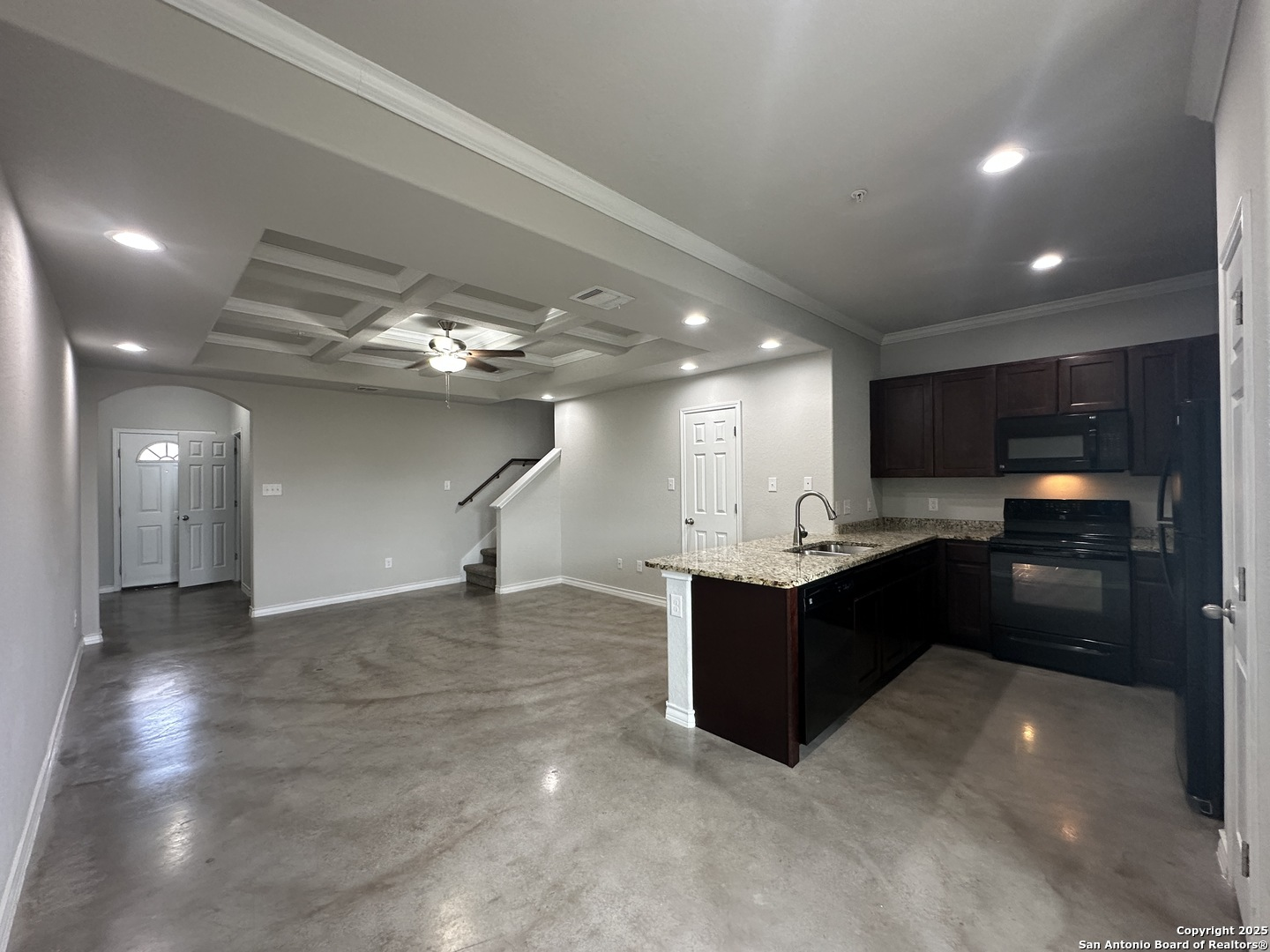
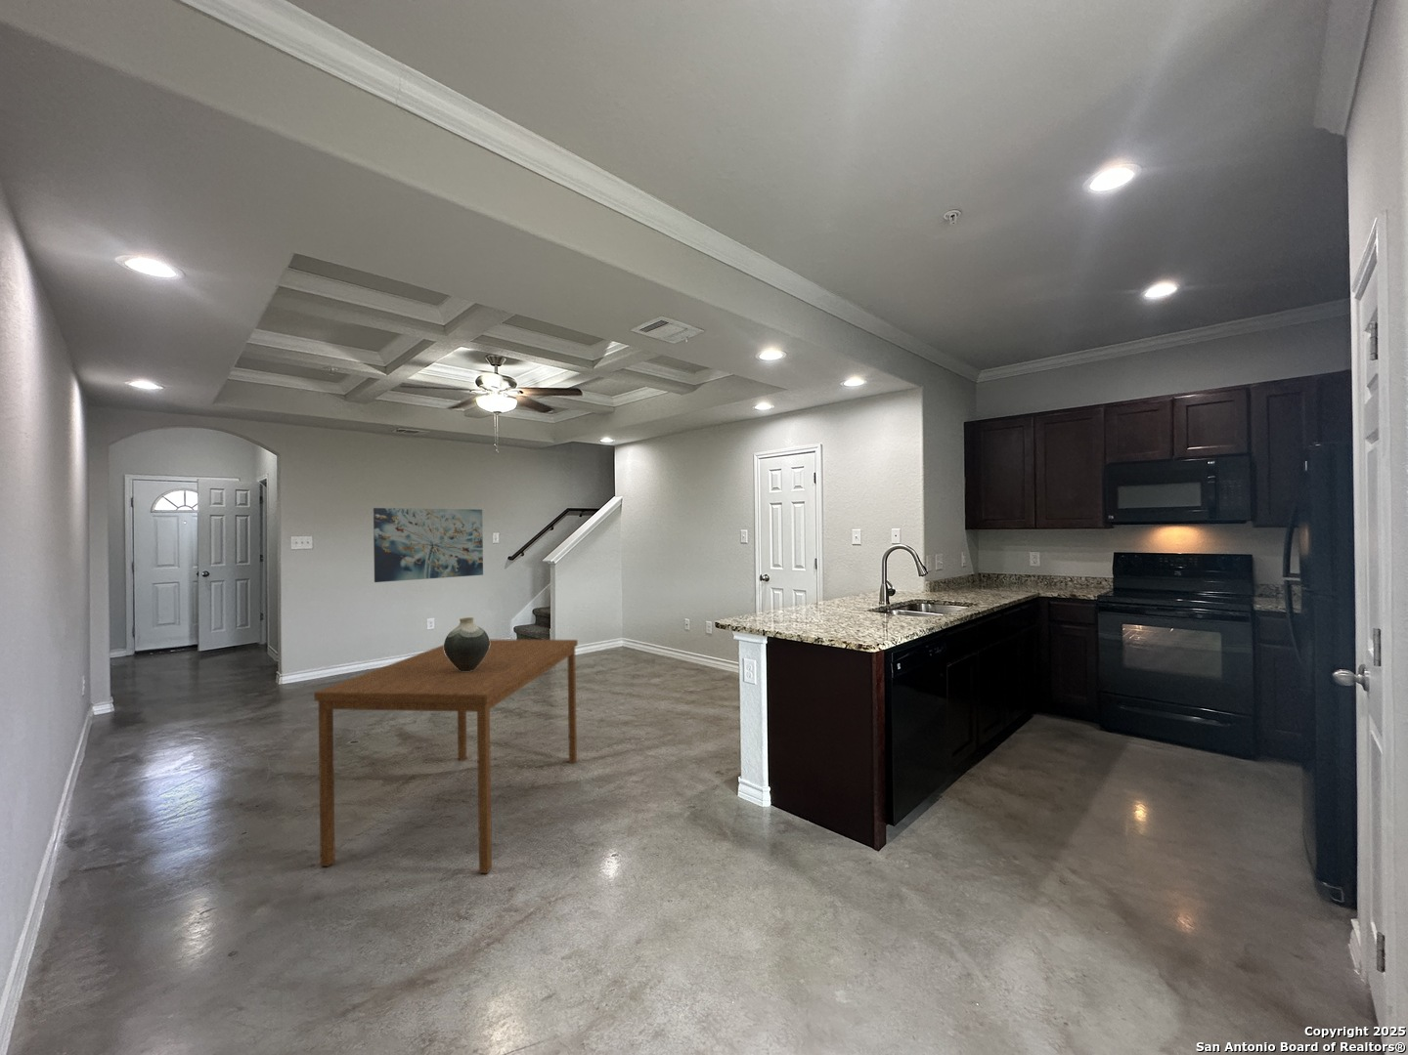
+ dining table [313,638,579,874]
+ wall art [373,506,484,583]
+ vase [443,616,490,672]
